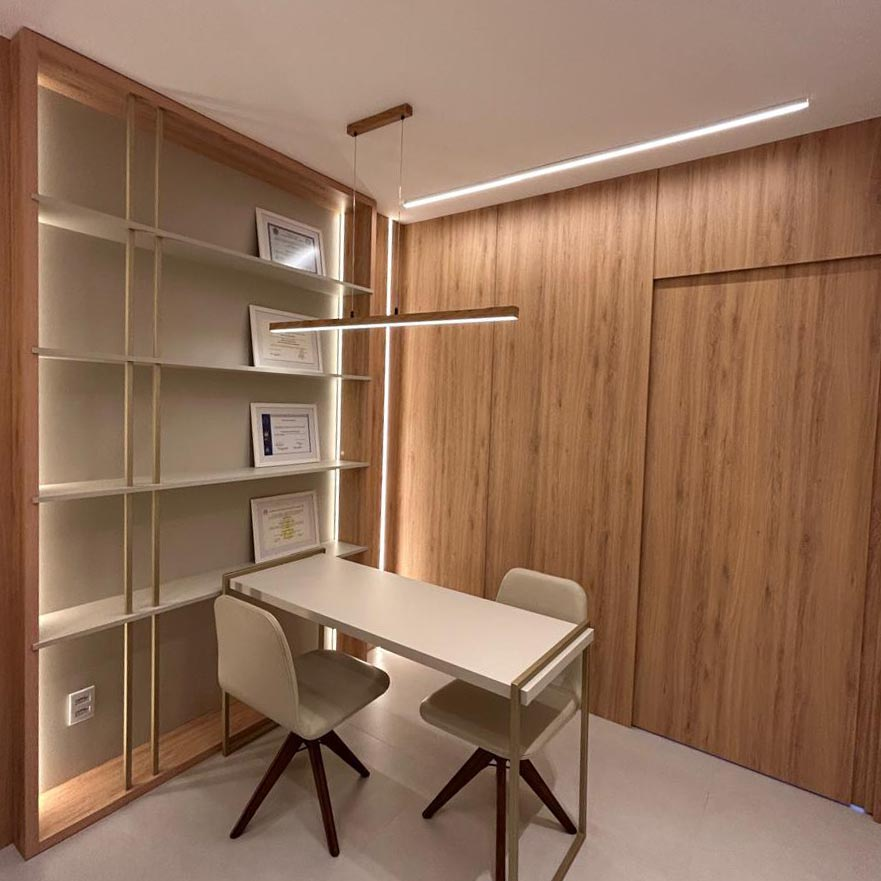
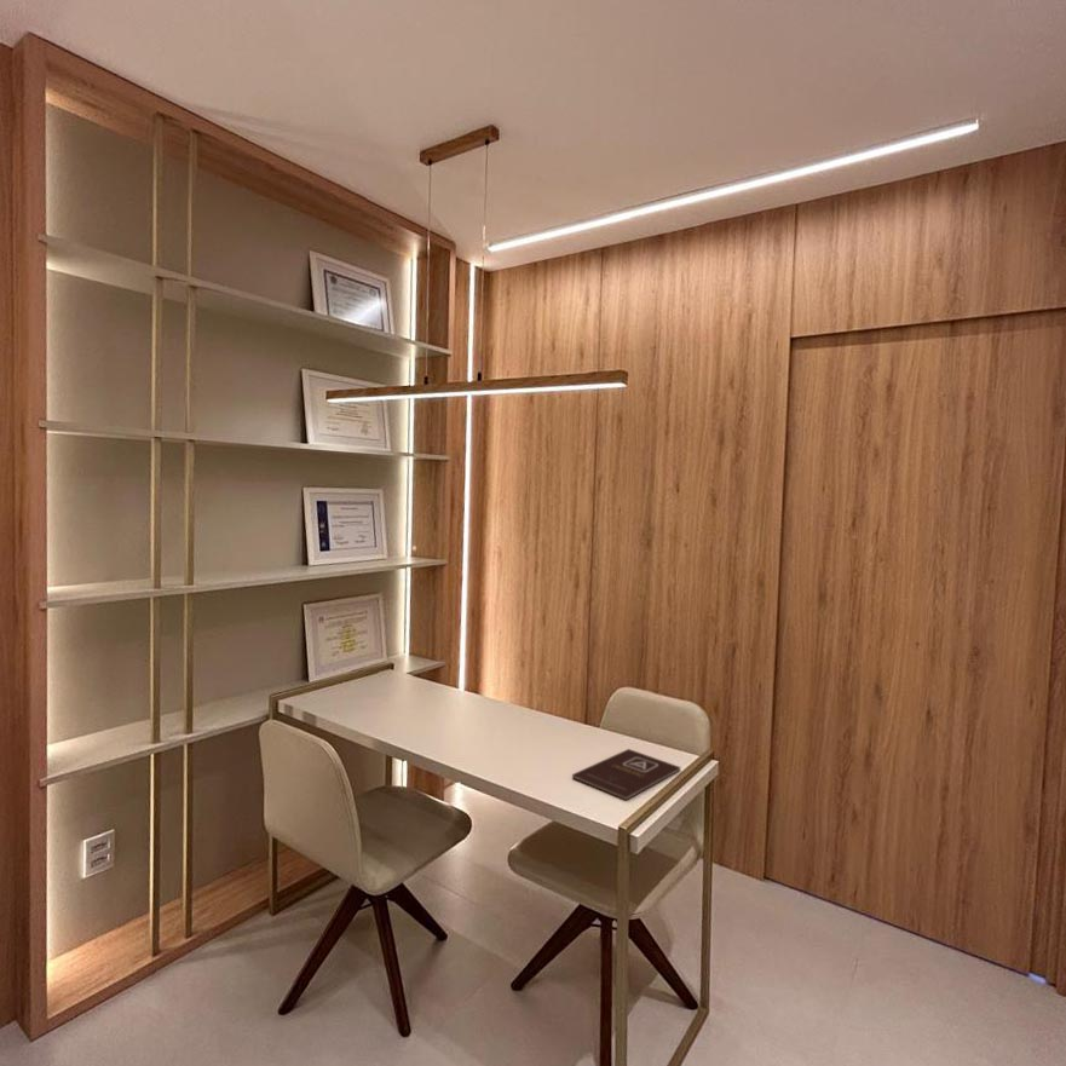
+ book [571,748,681,801]
